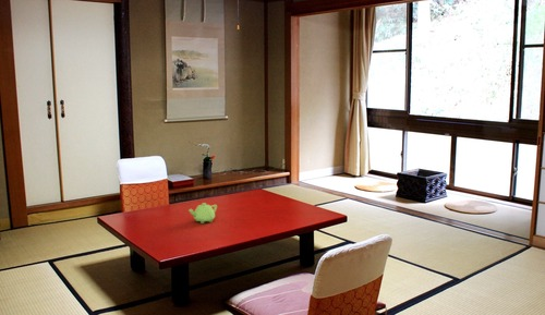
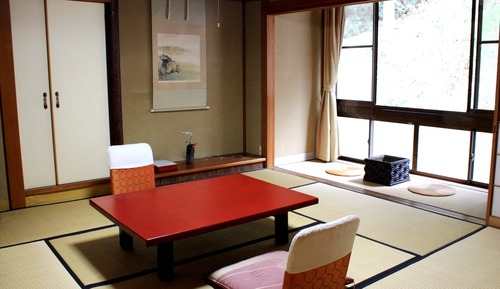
- teapot [187,202,218,225]
